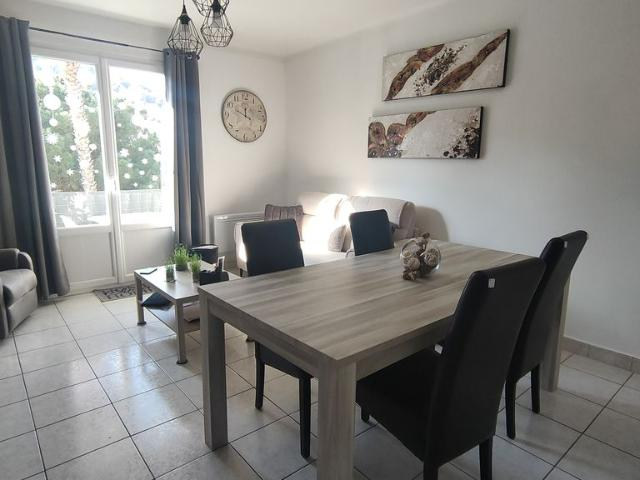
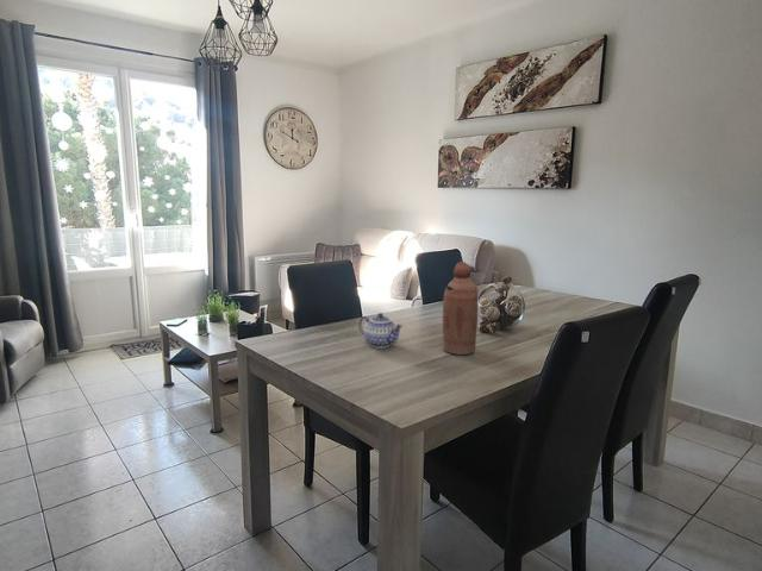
+ bottle [442,261,480,356]
+ teapot [357,312,405,350]
